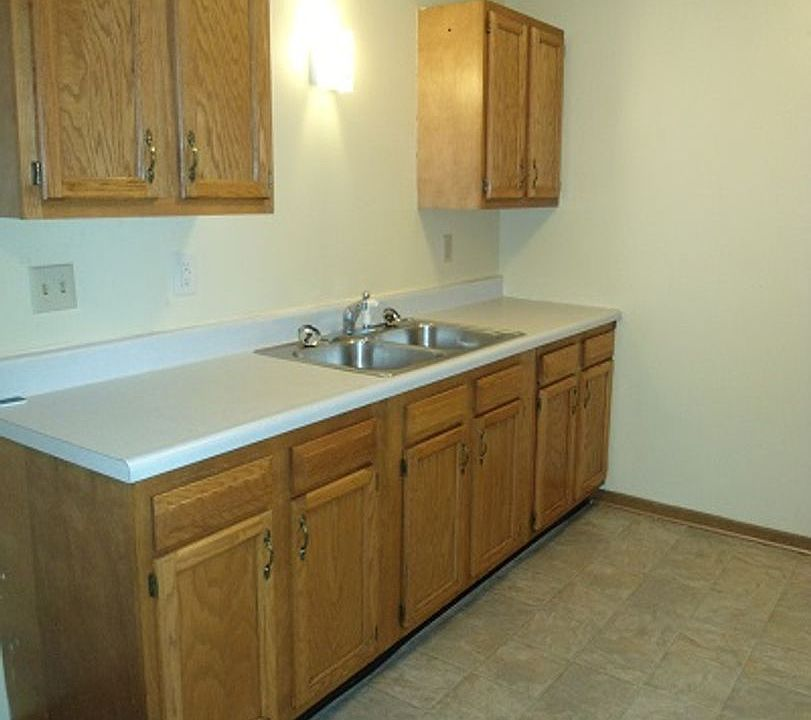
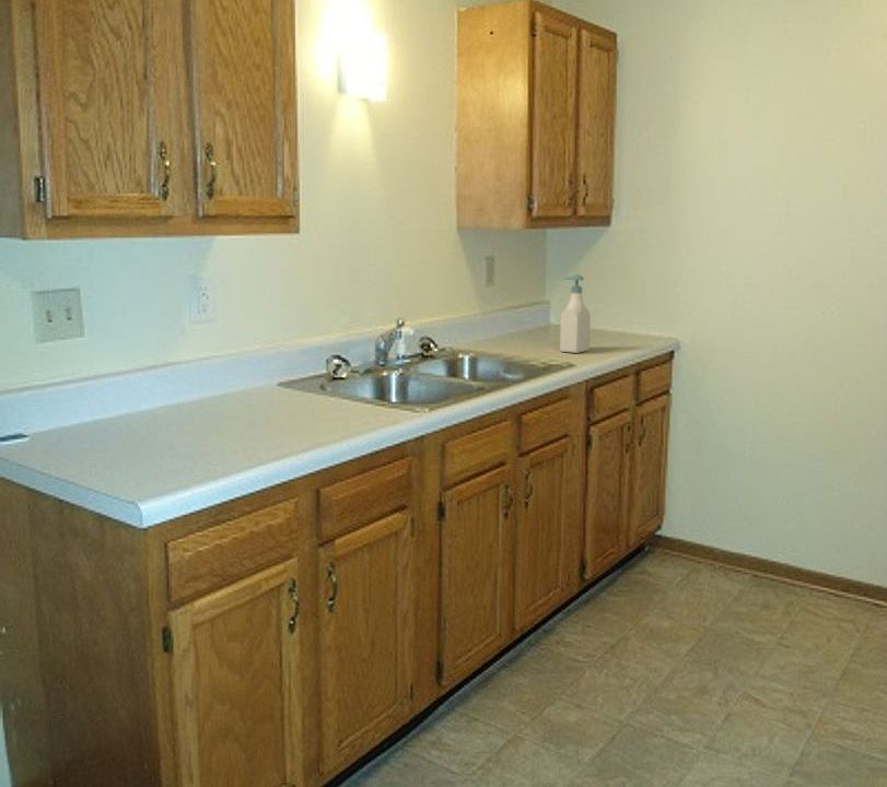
+ soap bottle [559,273,592,354]
